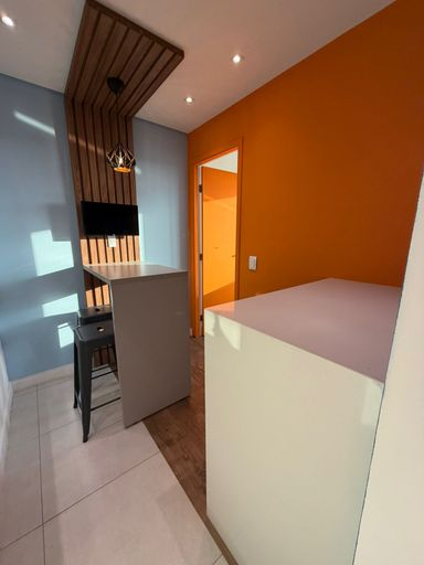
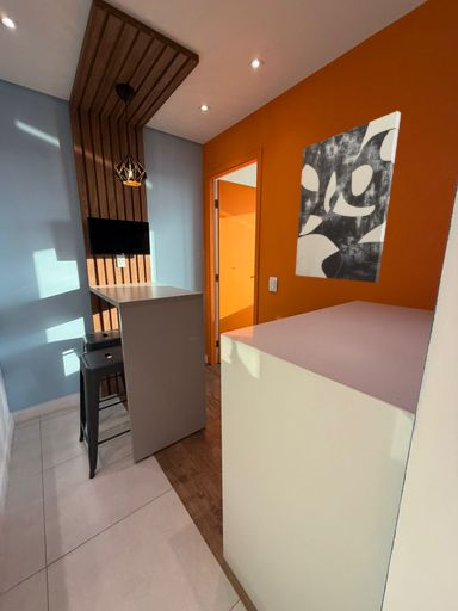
+ wall art [295,110,402,284]
